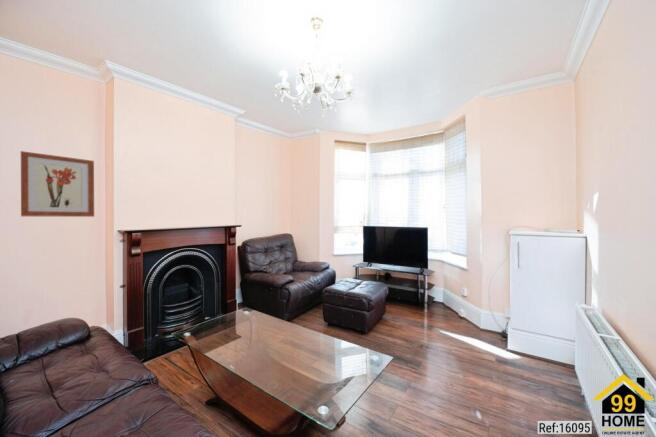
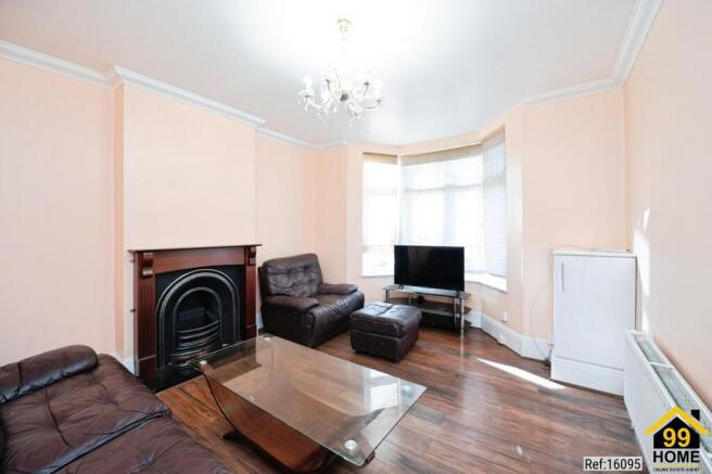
- wall art [20,150,95,218]
